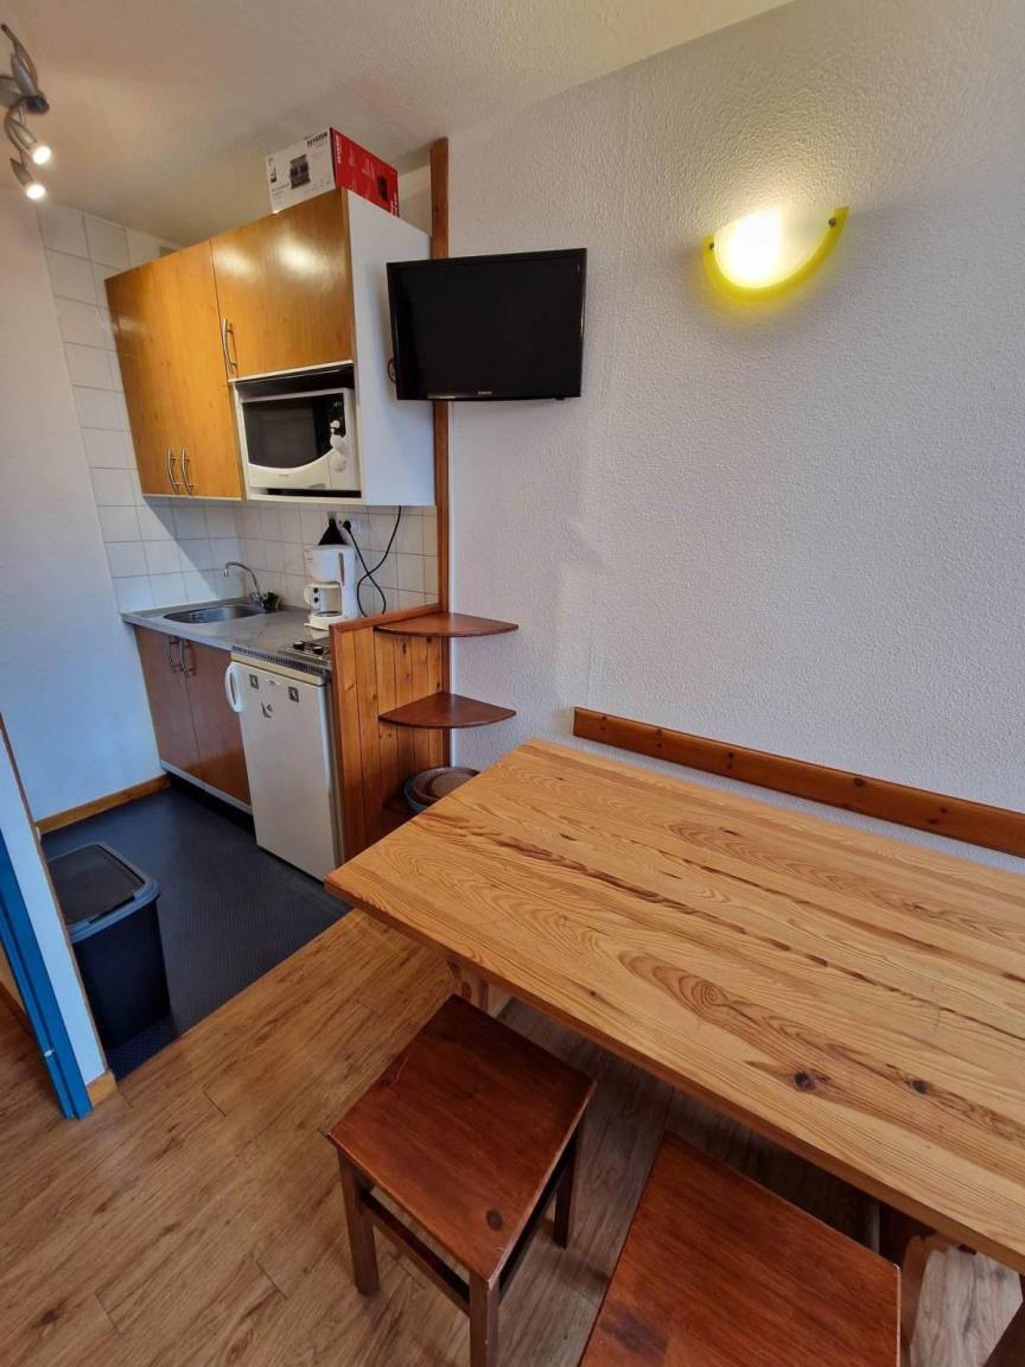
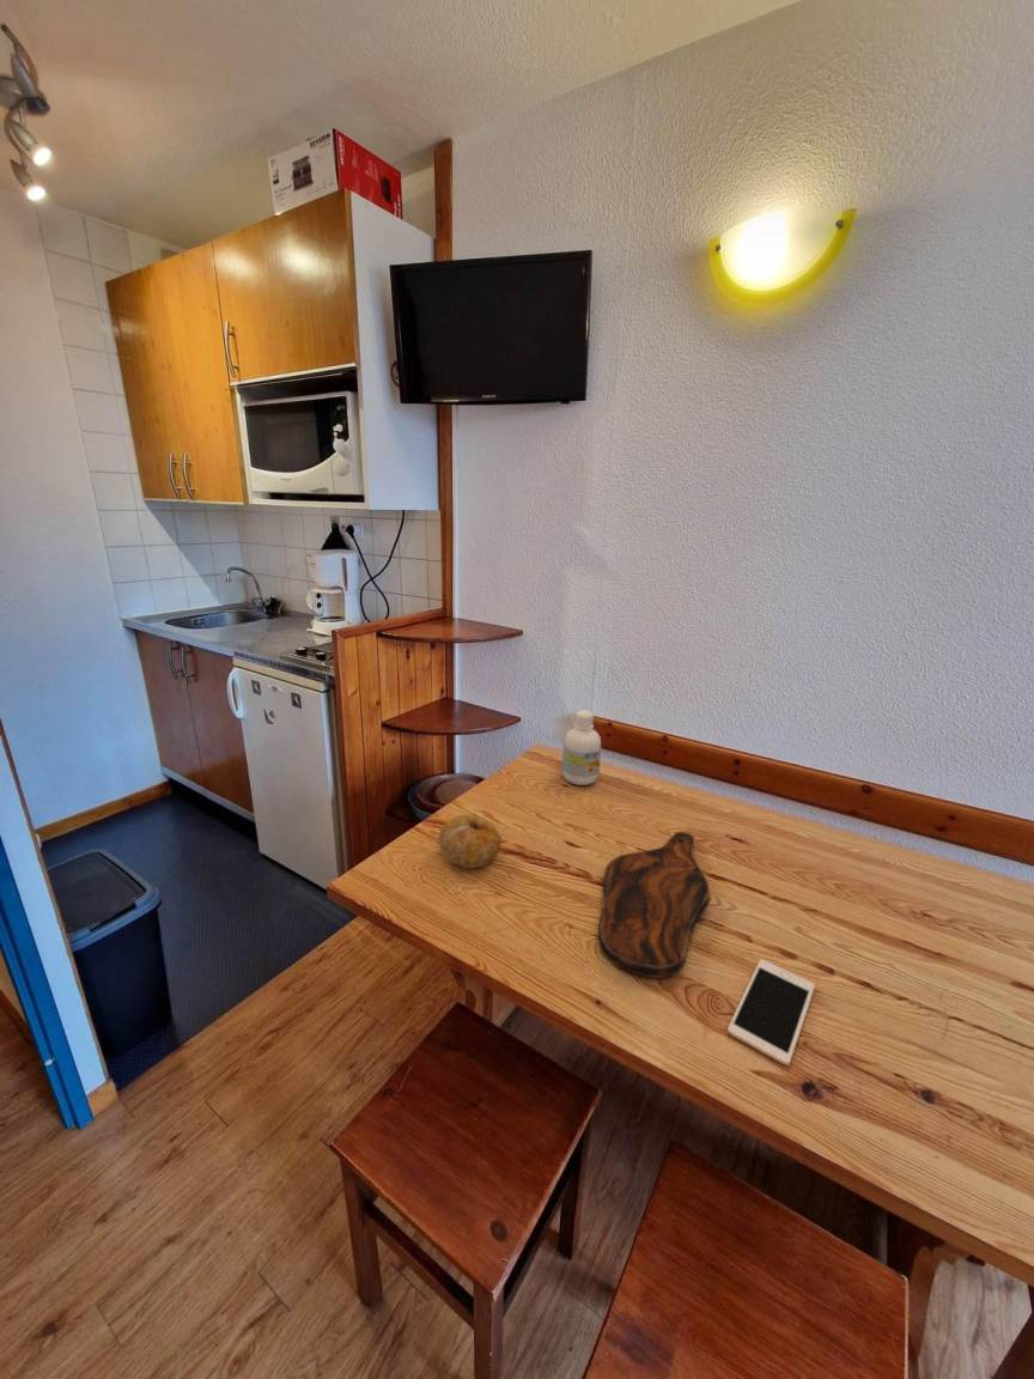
+ cell phone [726,958,816,1067]
+ fruit [437,814,503,870]
+ bottle [561,709,603,786]
+ cutting board [597,831,711,979]
